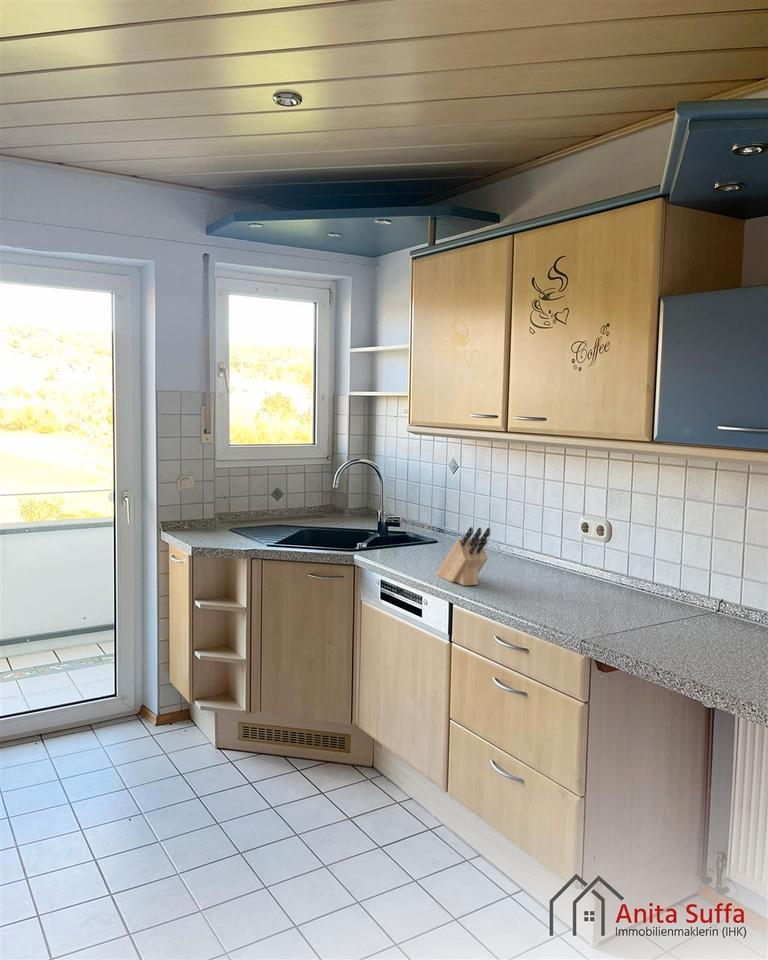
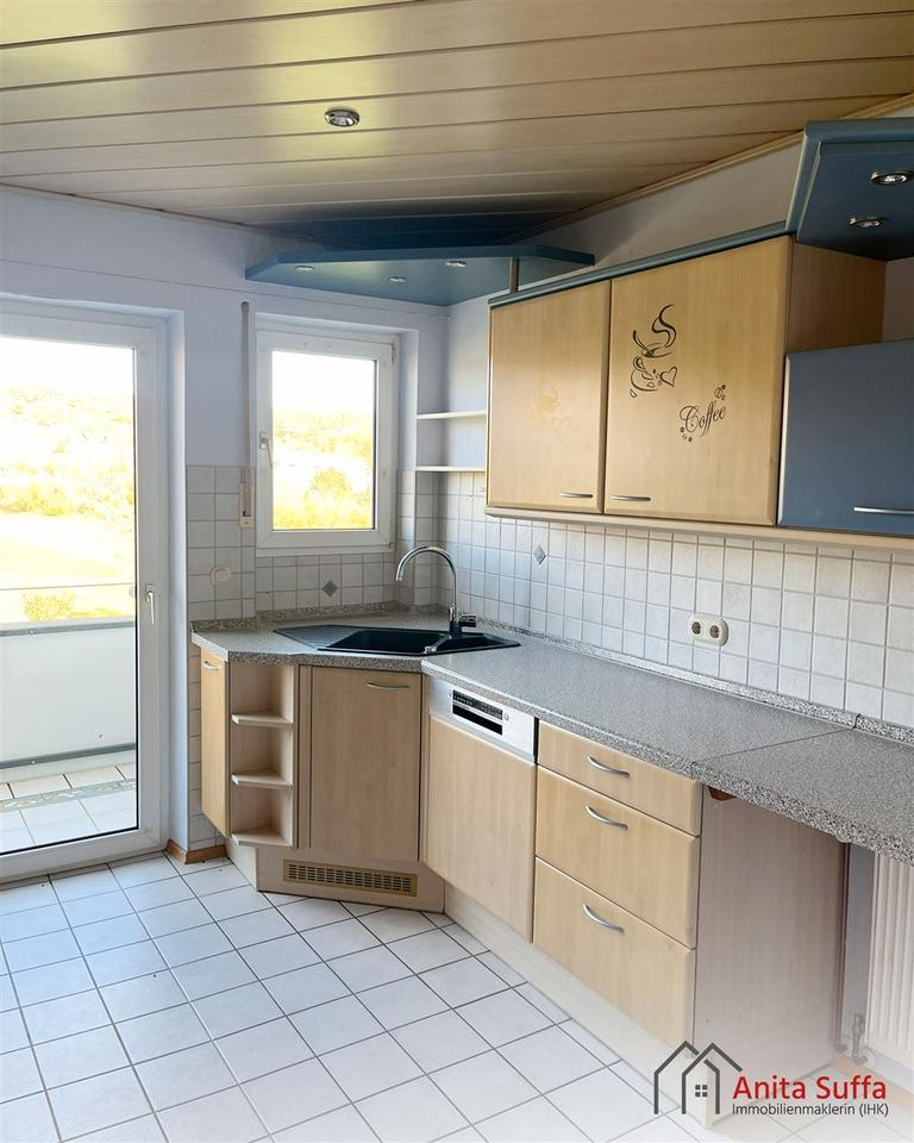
- knife block [436,526,491,587]
